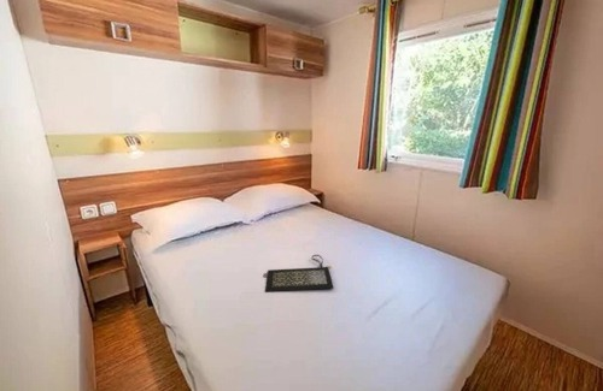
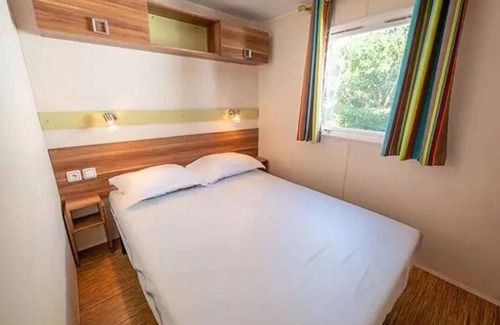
- clutch bag [262,254,334,292]
